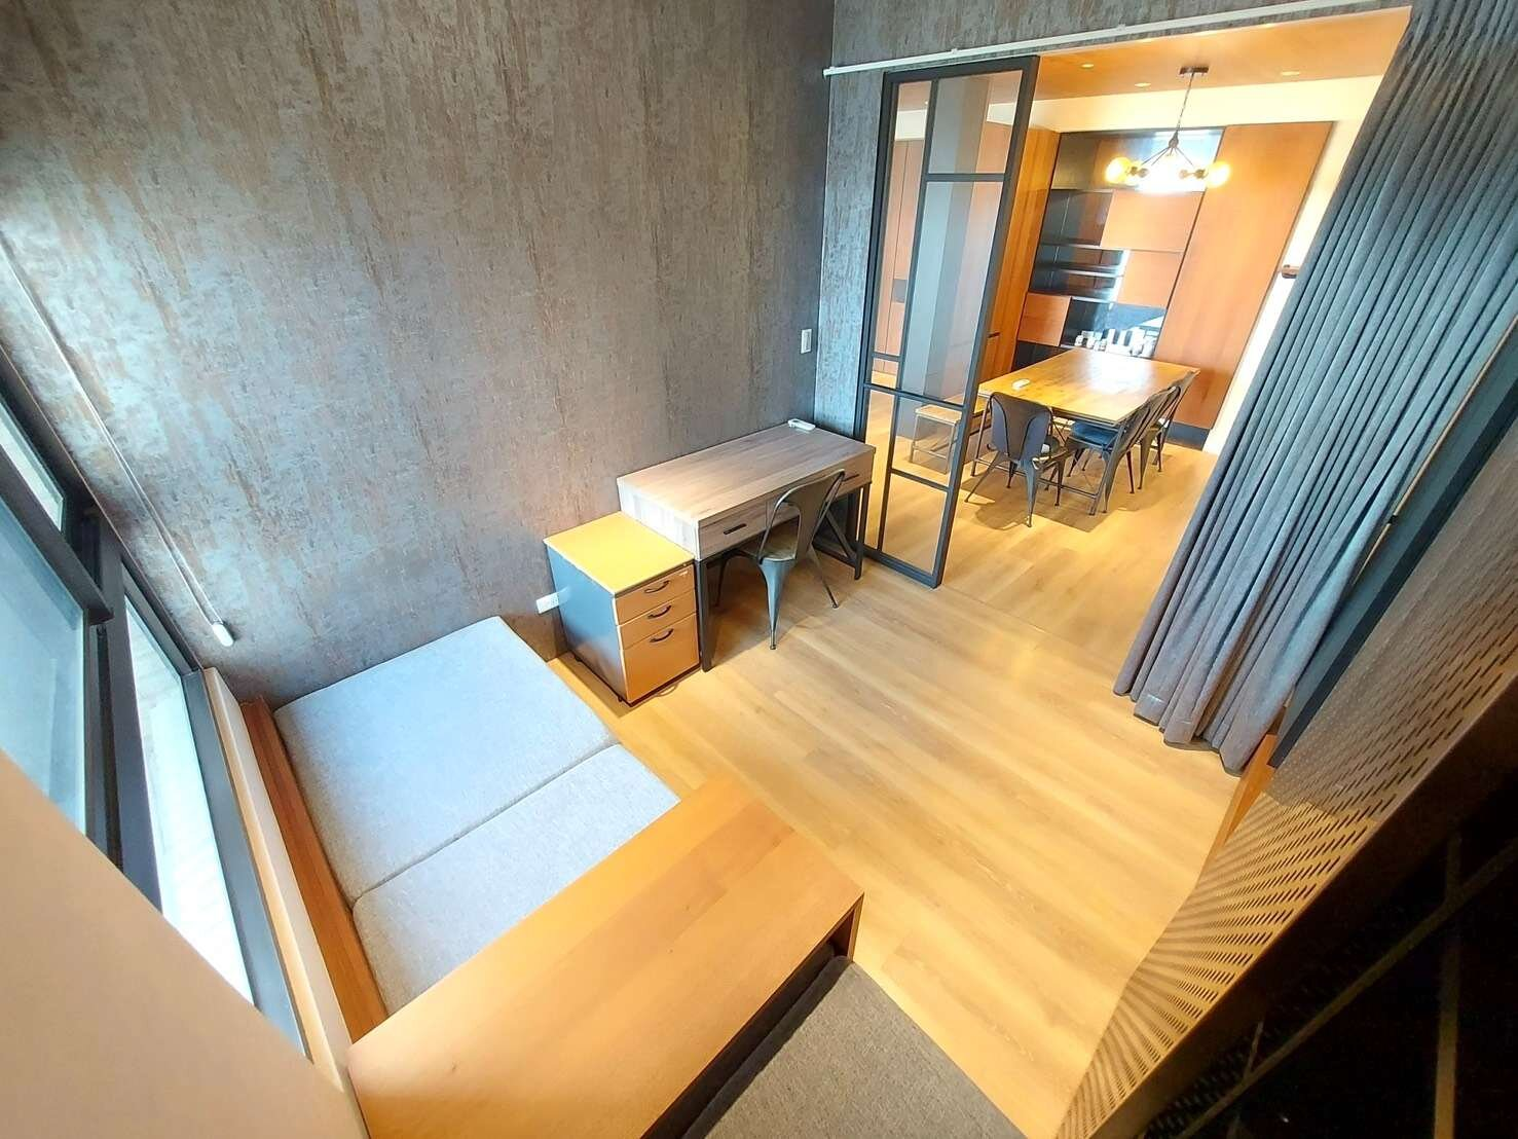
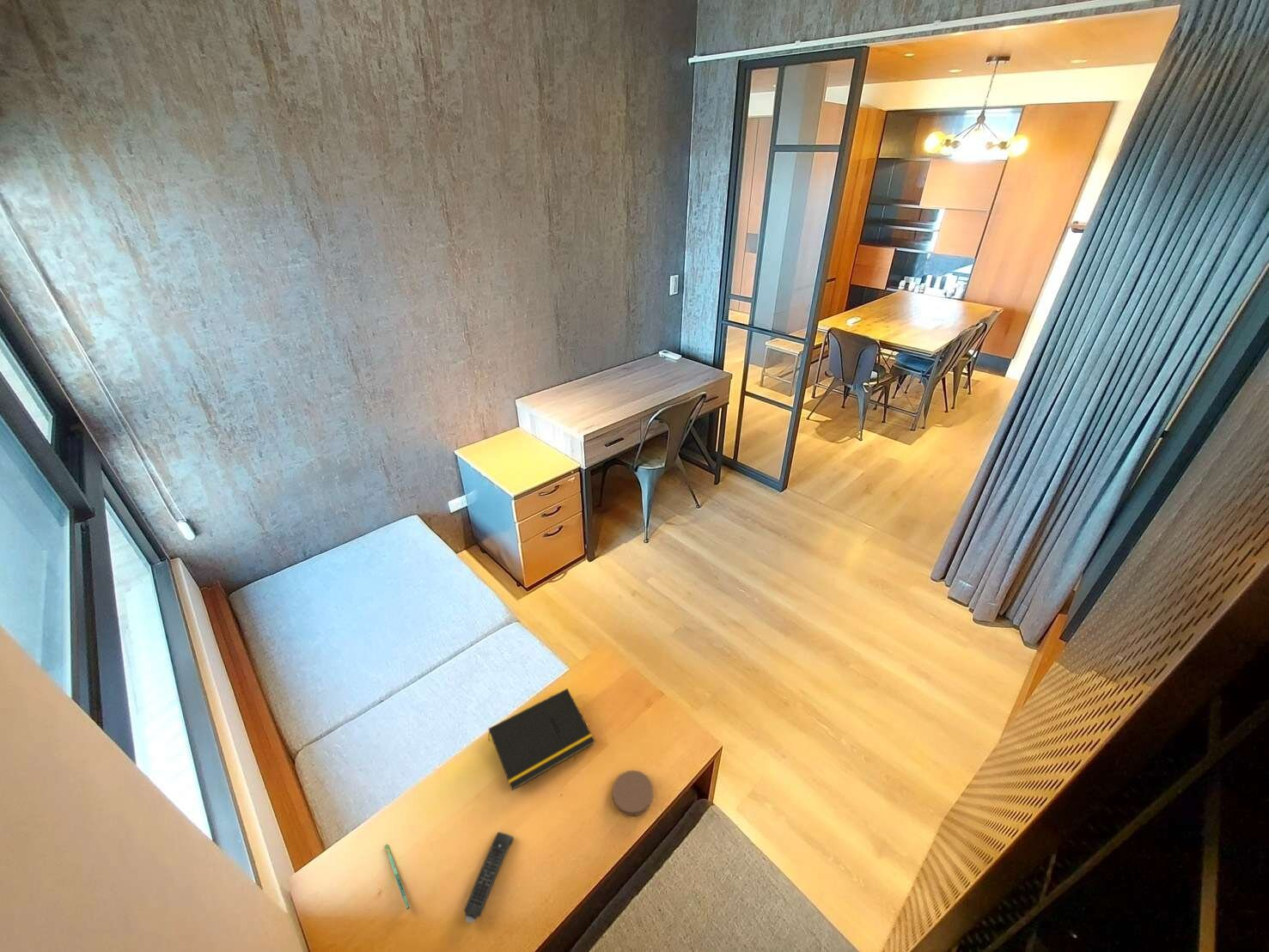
+ pen [384,844,411,911]
+ notepad [487,687,595,791]
+ coaster [612,770,654,816]
+ remote control [463,832,515,924]
